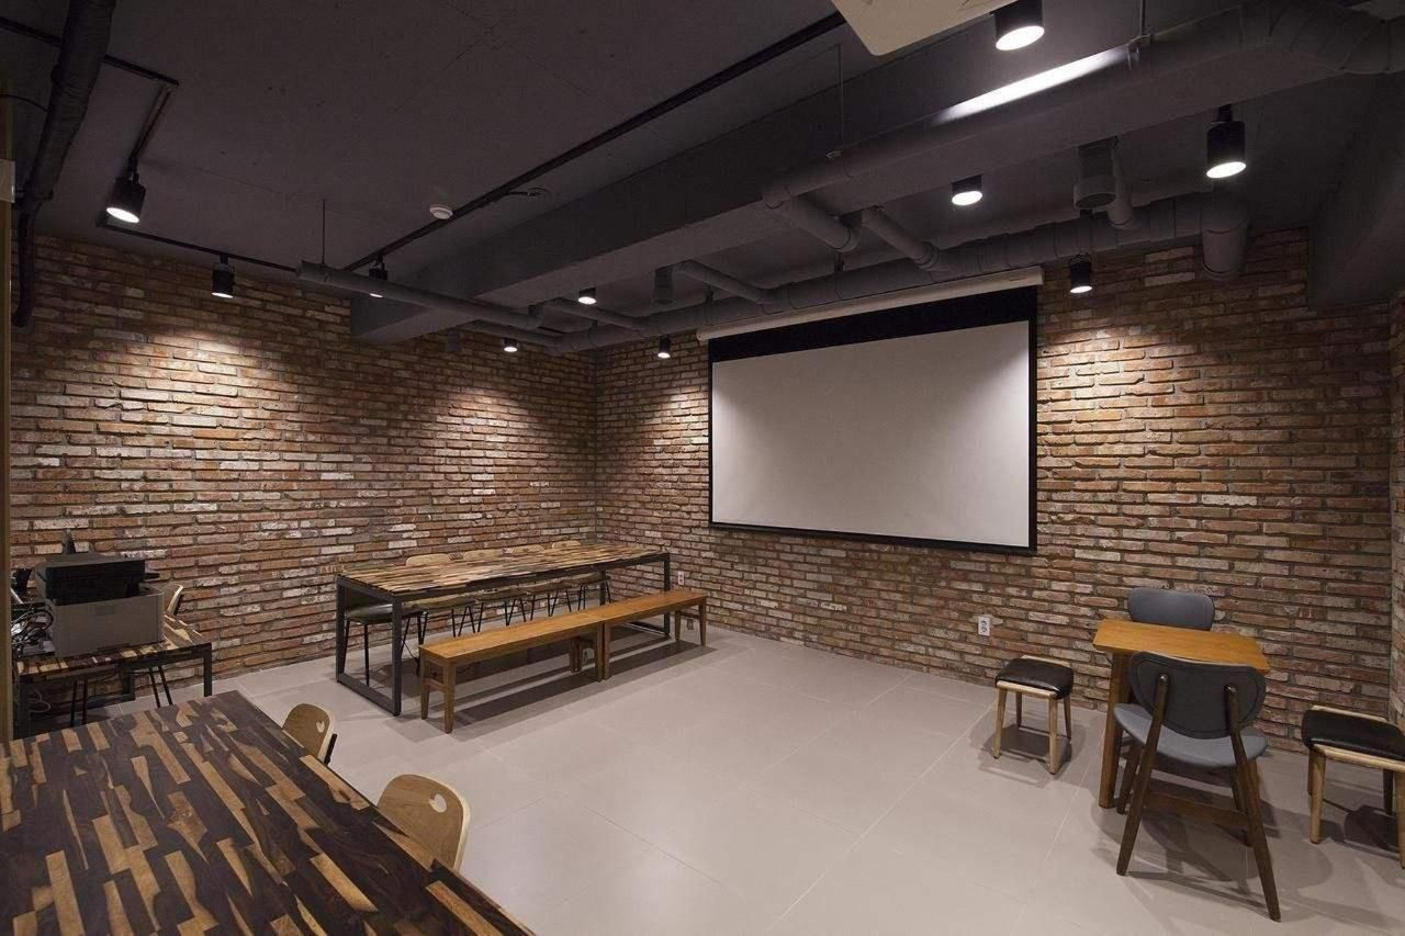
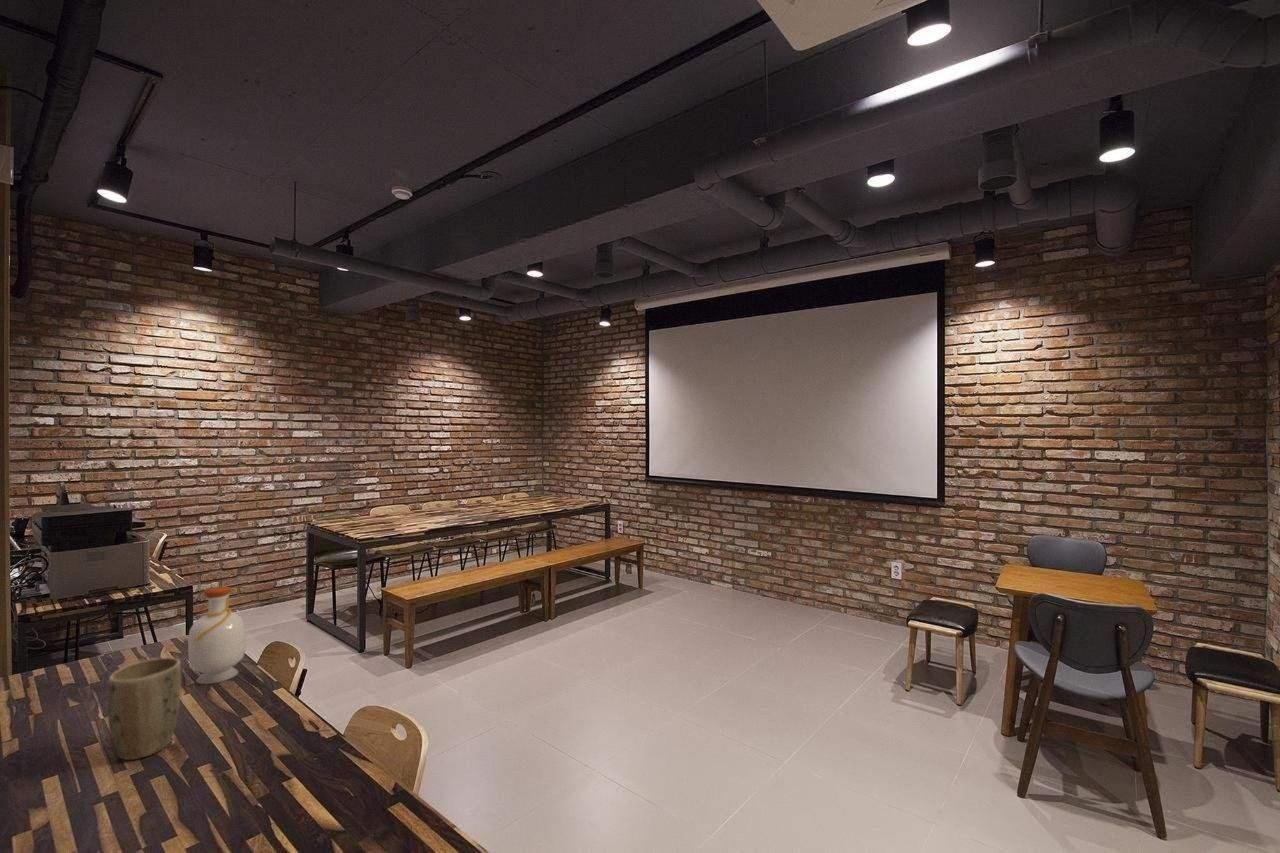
+ plant pot [107,656,182,761]
+ bottle [187,585,247,685]
